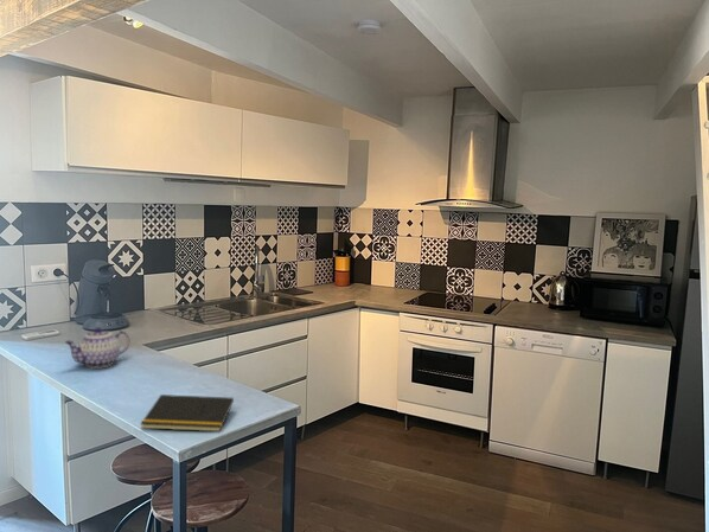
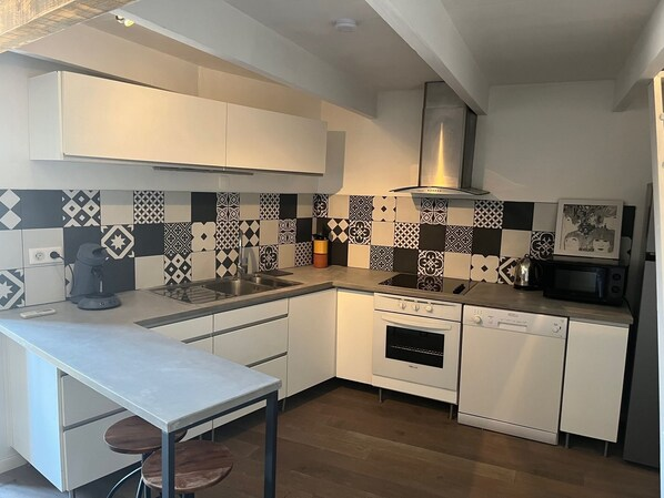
- notepad [140,393,235,432]
- teapot [64,326,130,370]
